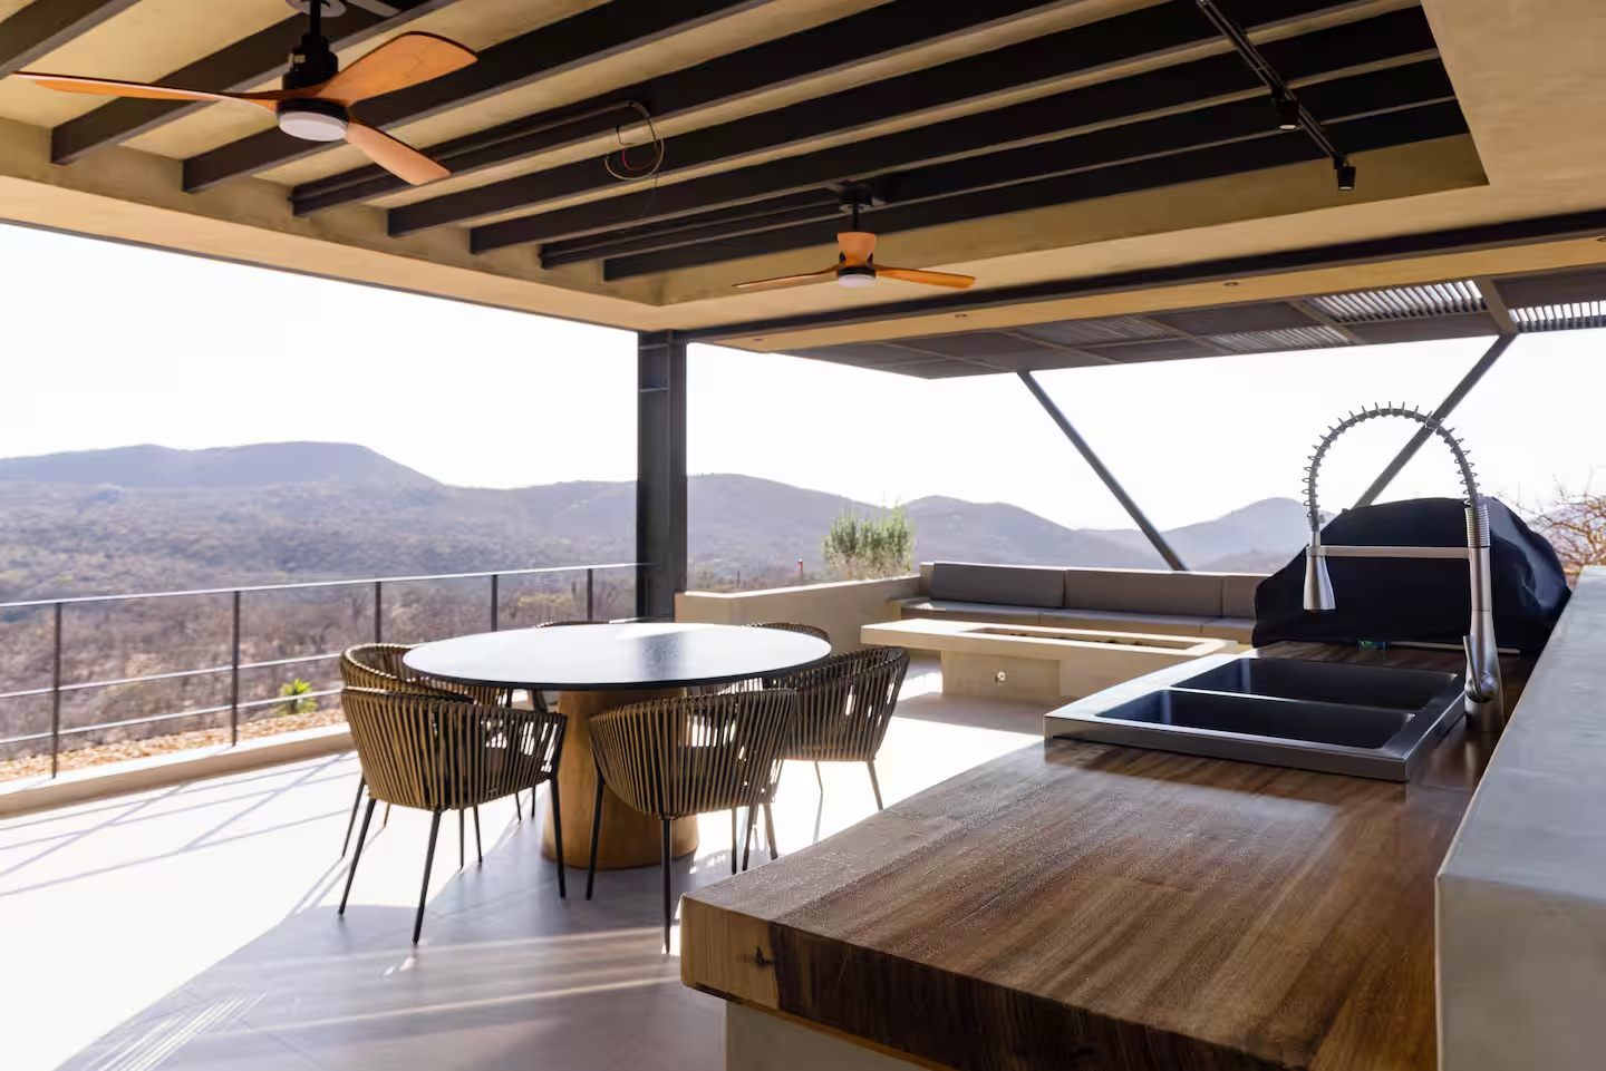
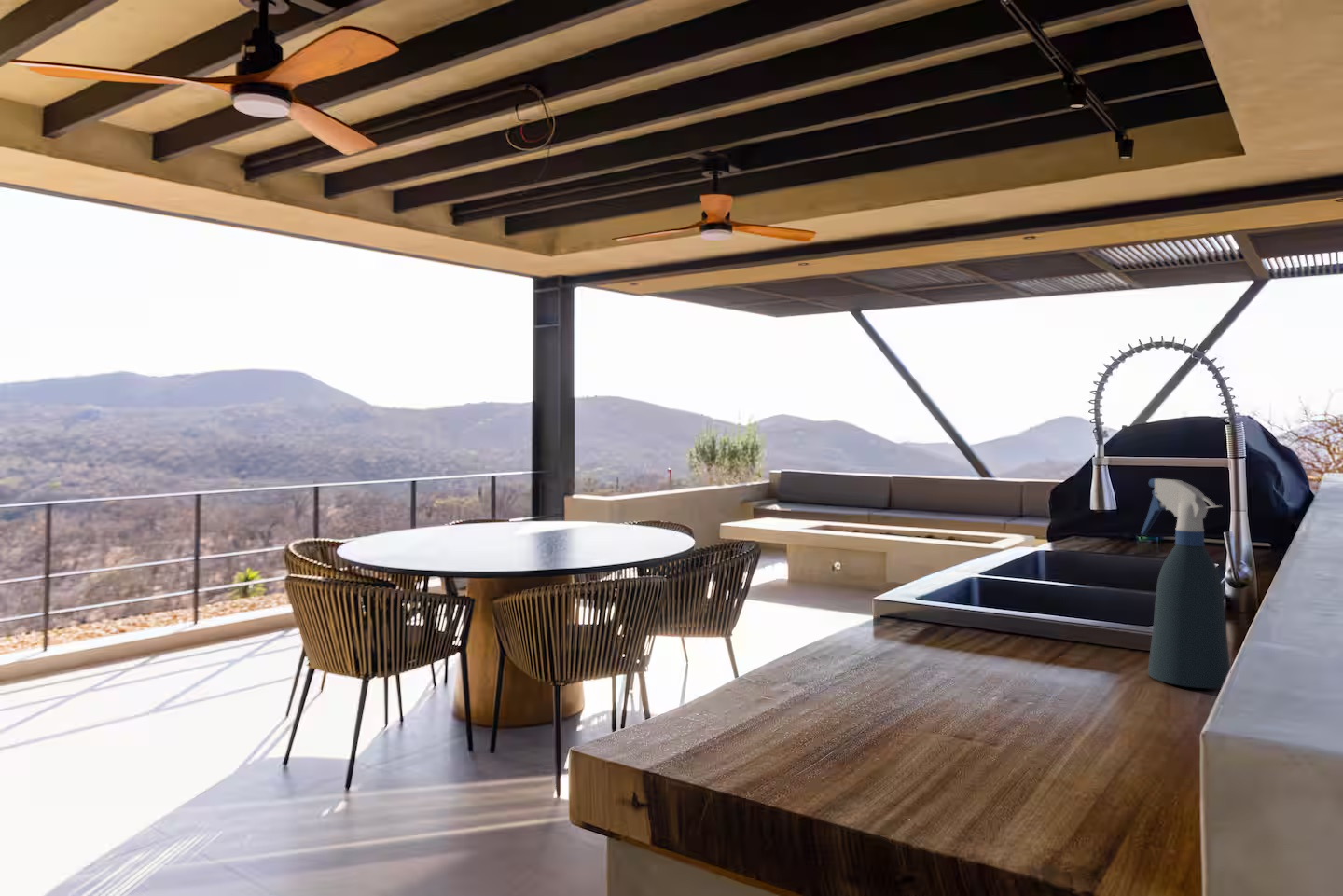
+ spray bottle [1141,477,1231,690]
